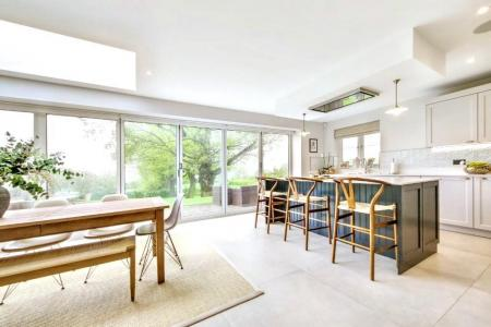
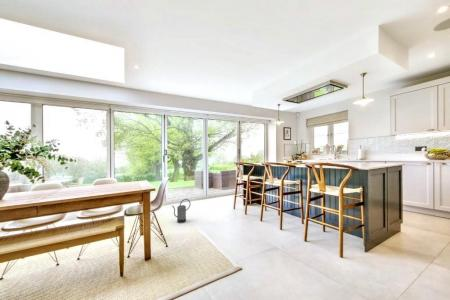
+ watering can [171,198,191,224]
